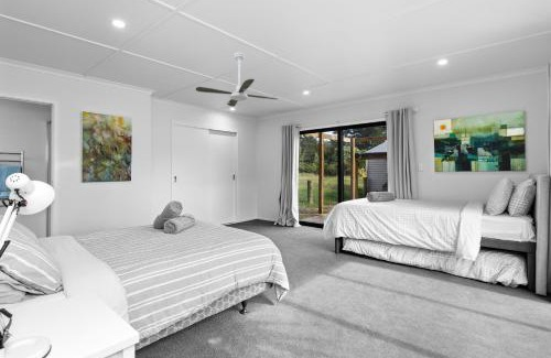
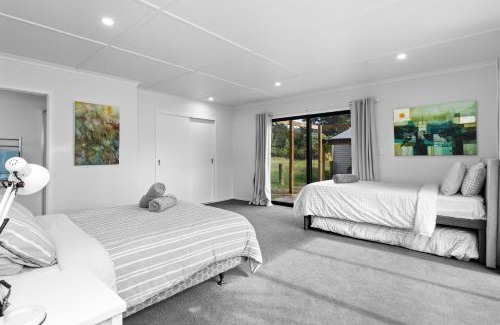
- ceiling fan [195,52,279,108]
